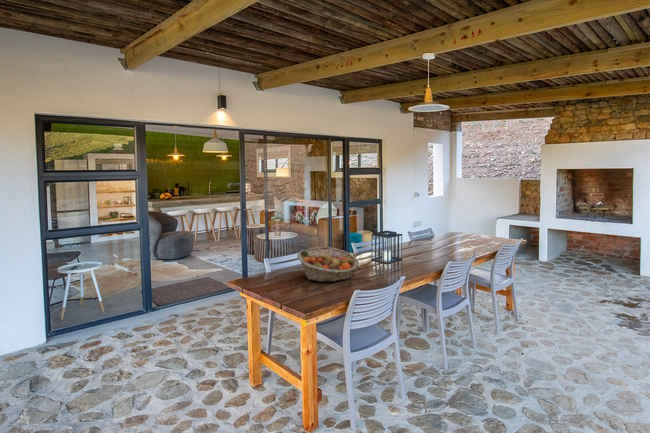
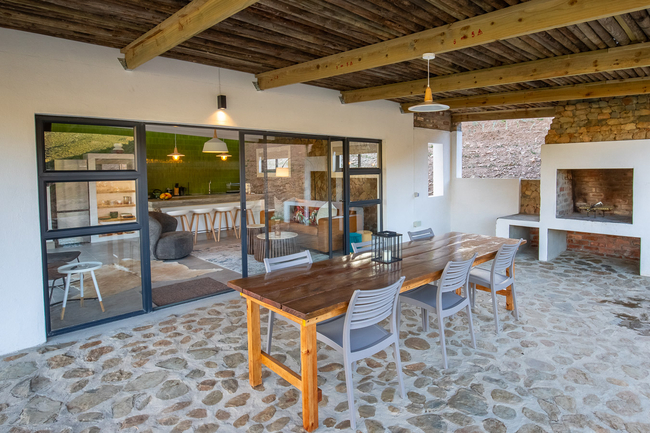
- fruit basket [296,246,360,283]
